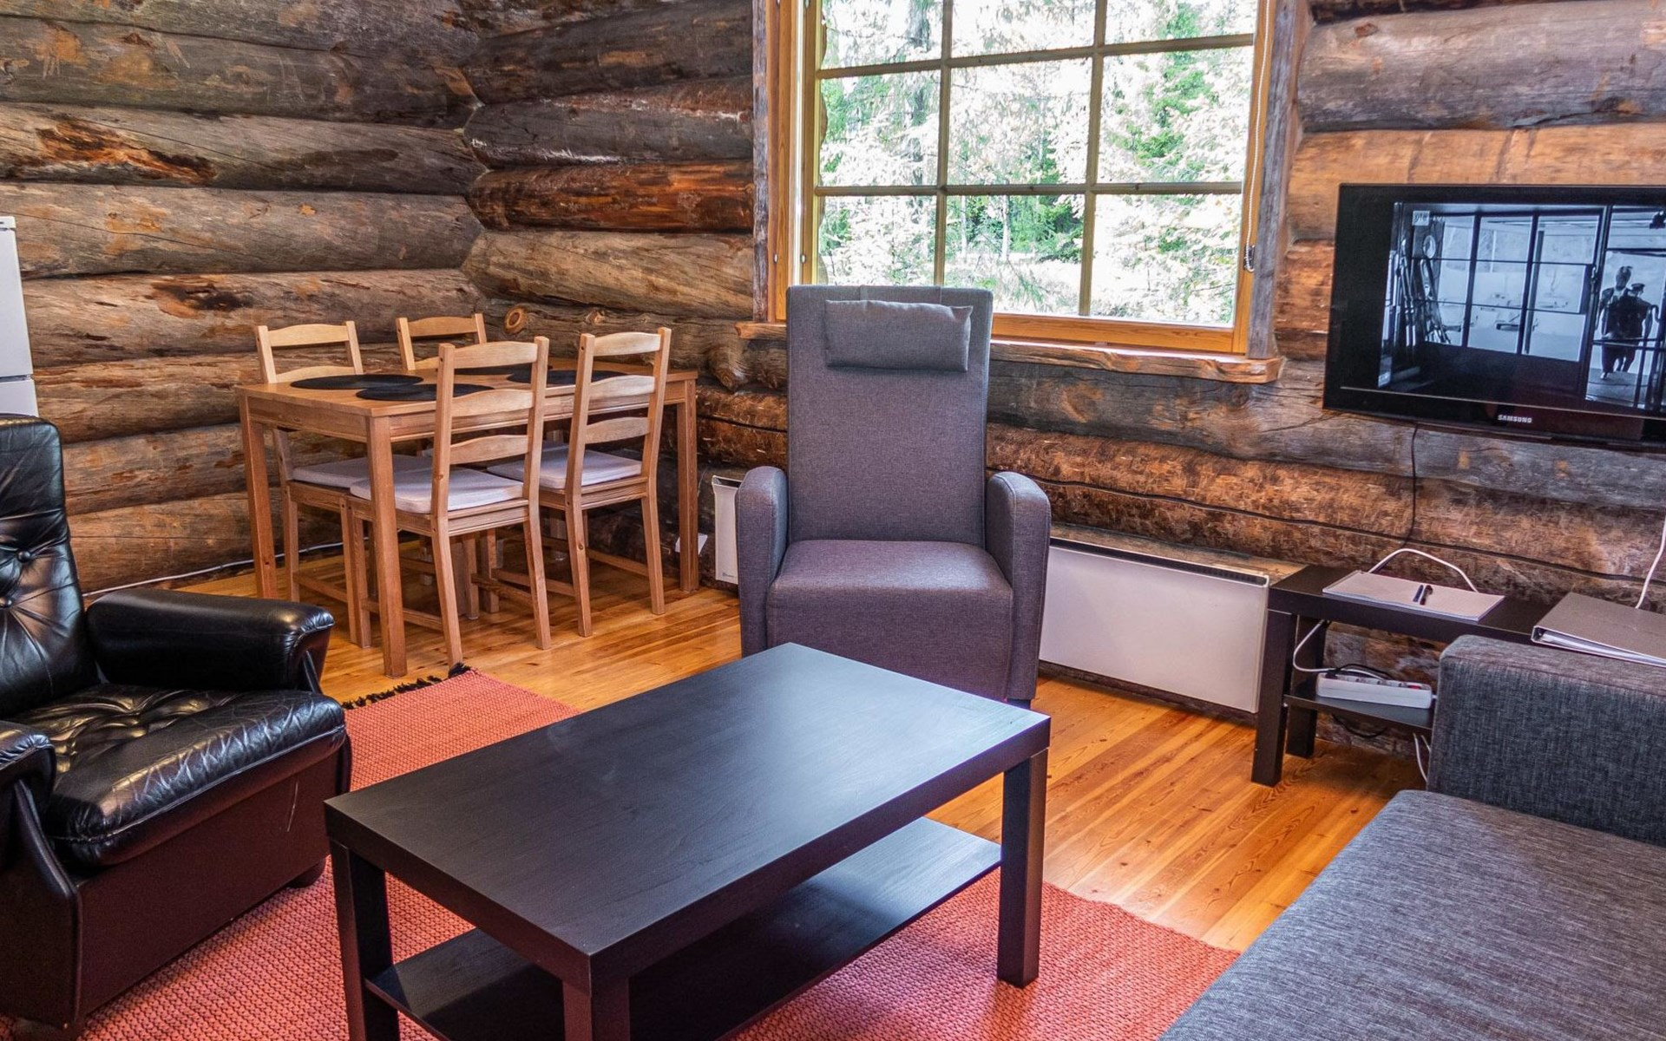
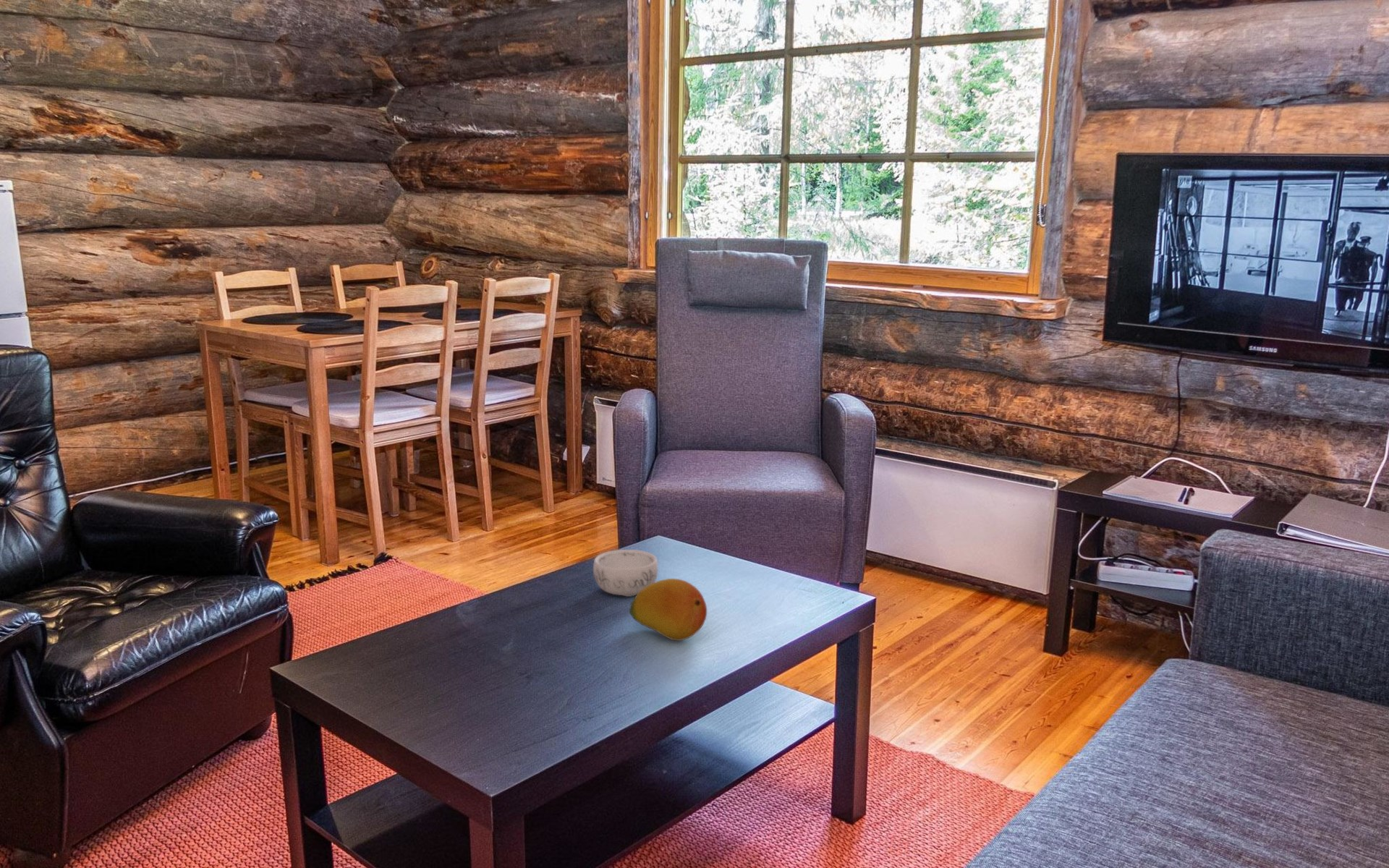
+ fruit [629,578,708,642]
+ decorative bowl [592,549,659,597]
